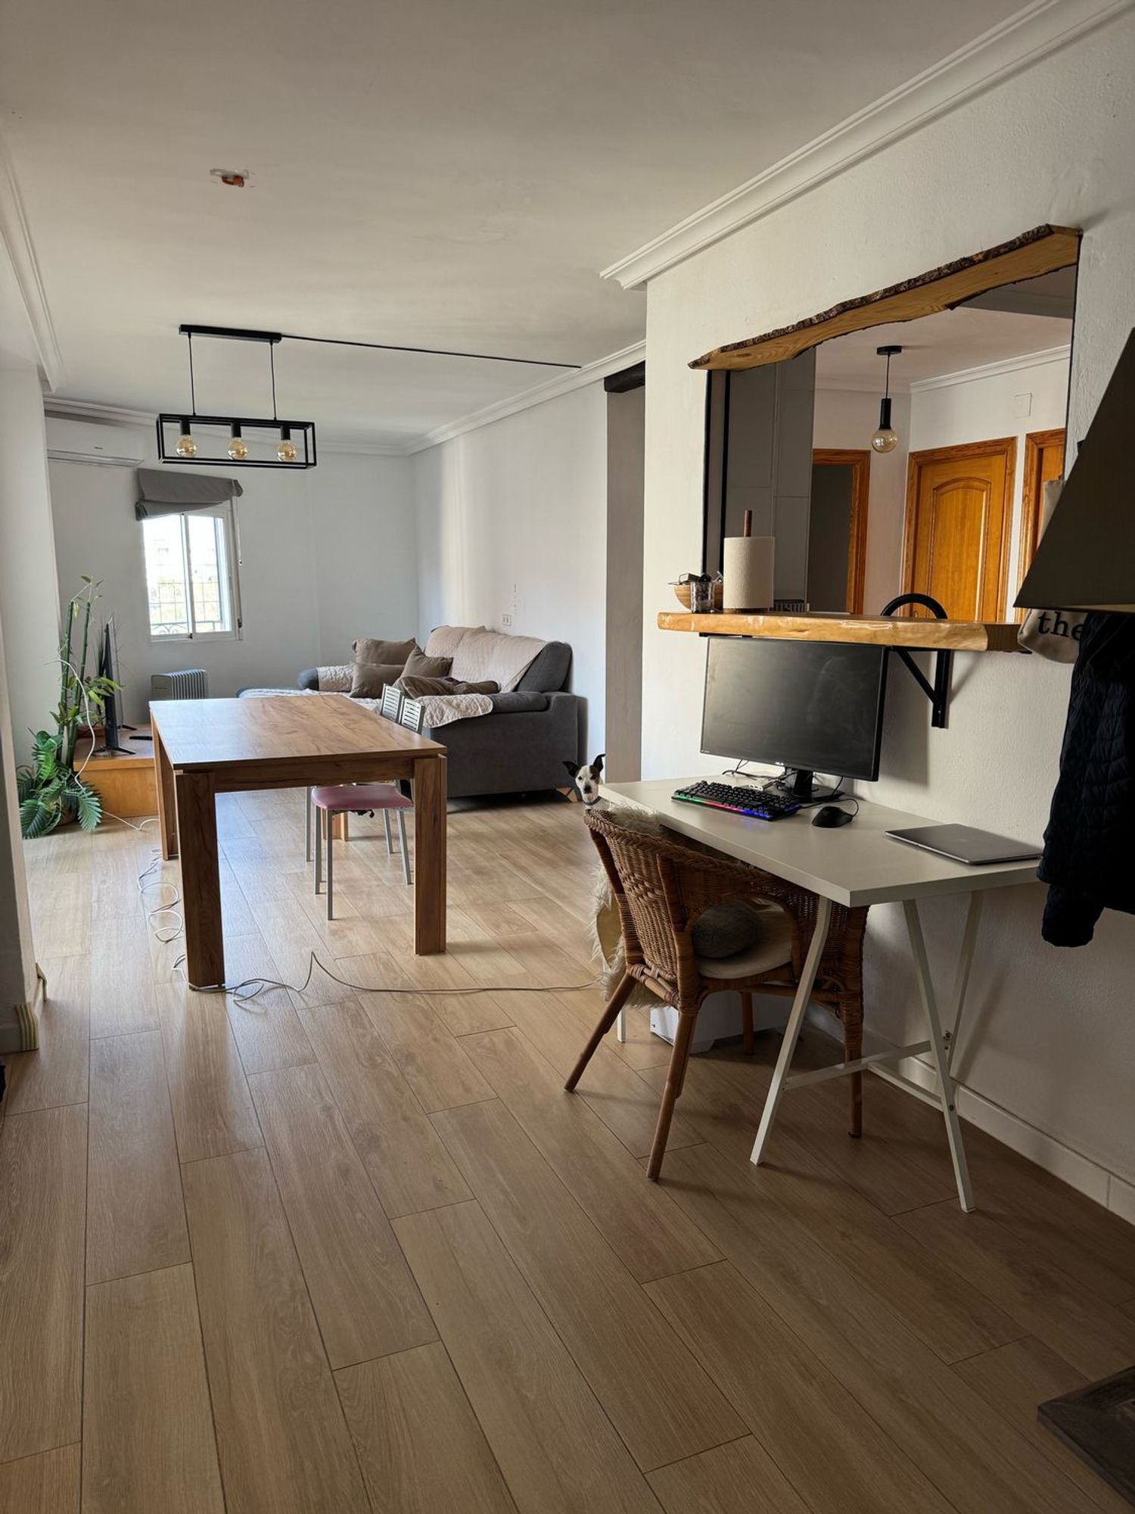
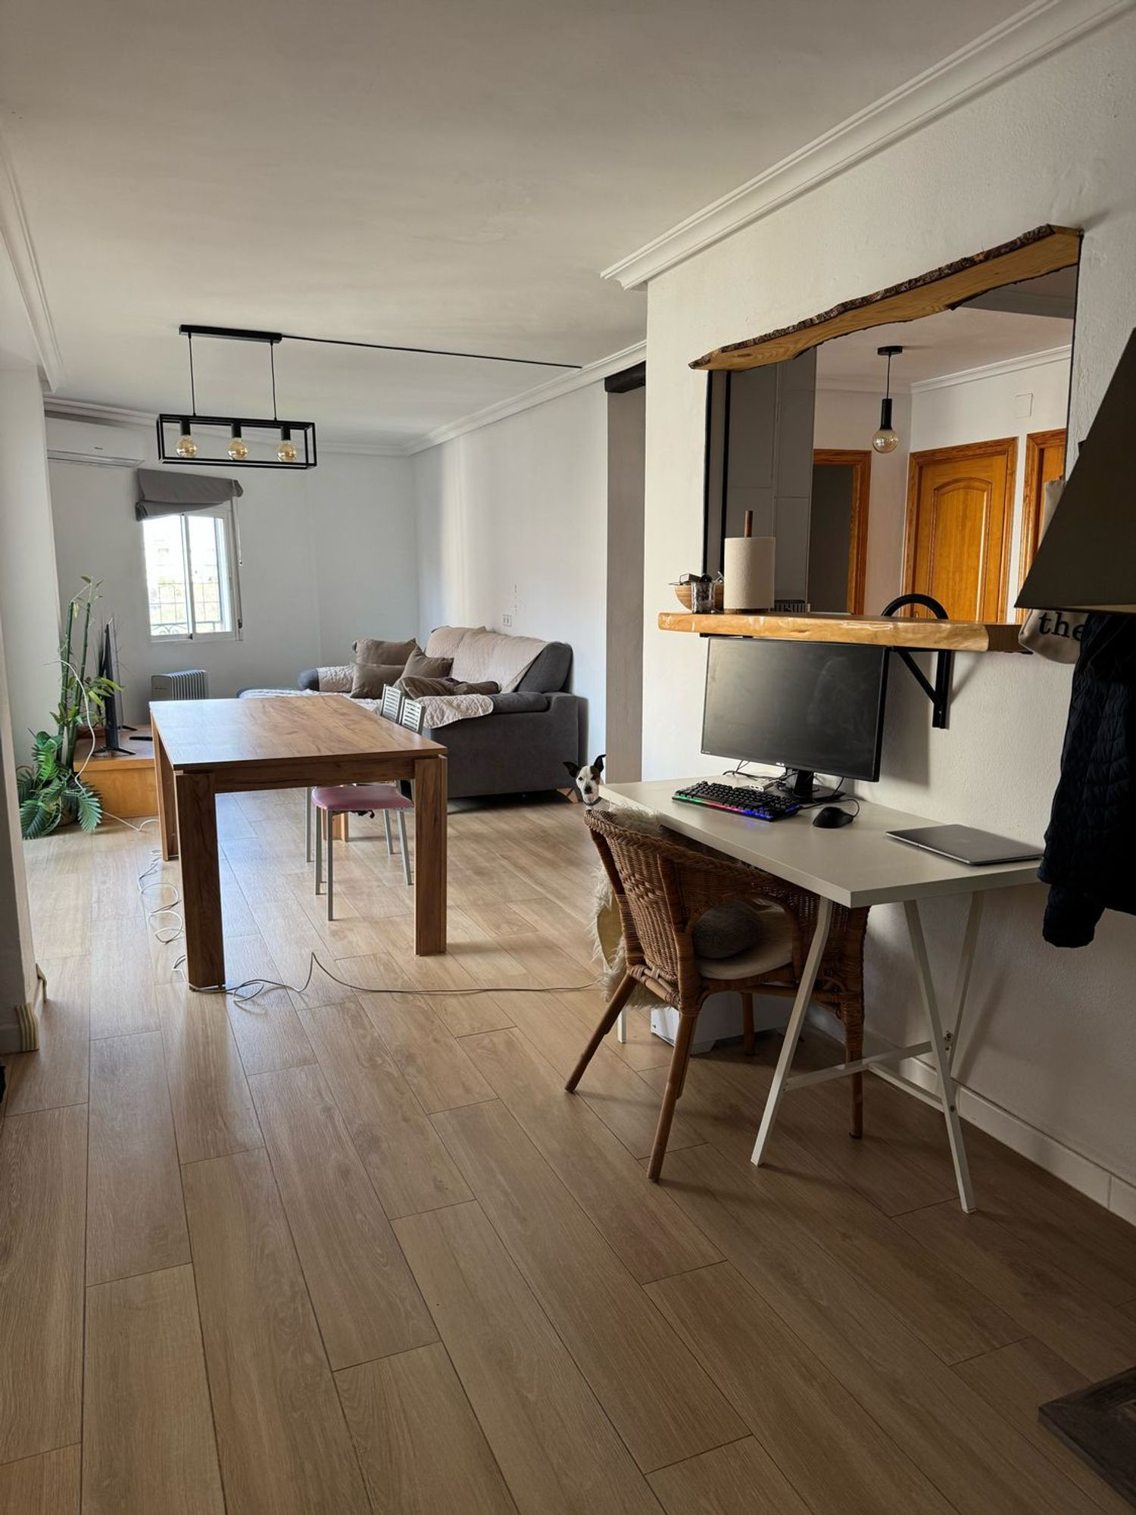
- smoke detector [209,166,256,188]
